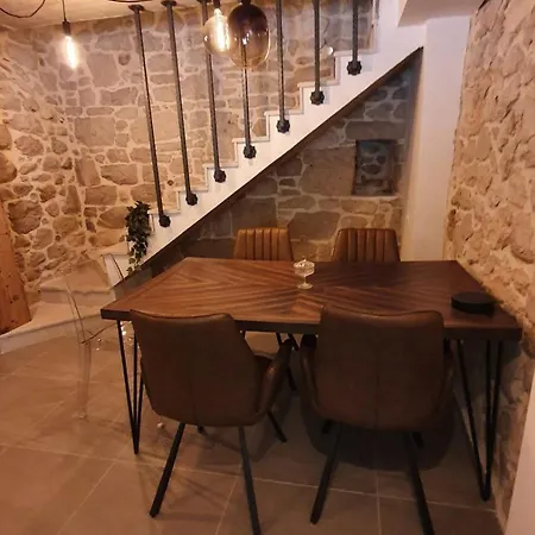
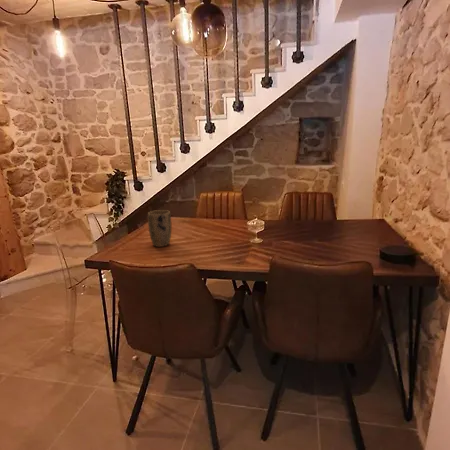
+ plant pot [147,209,172,248]
